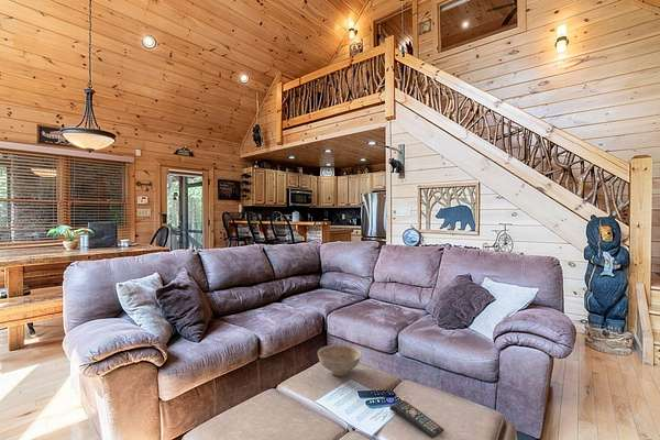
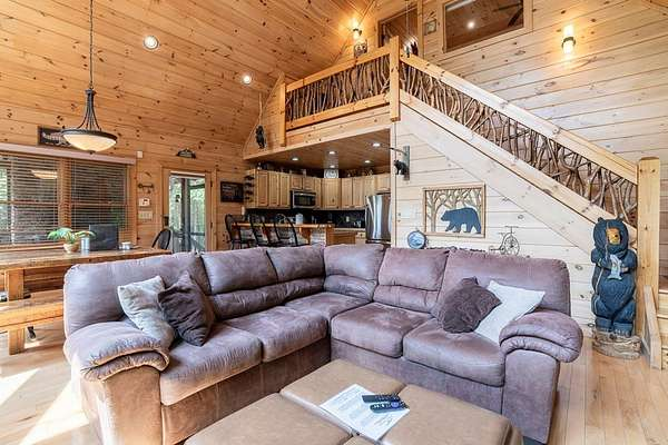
- remote control [388,399,446,439]
- decorative bowl [317,344,362,377]
